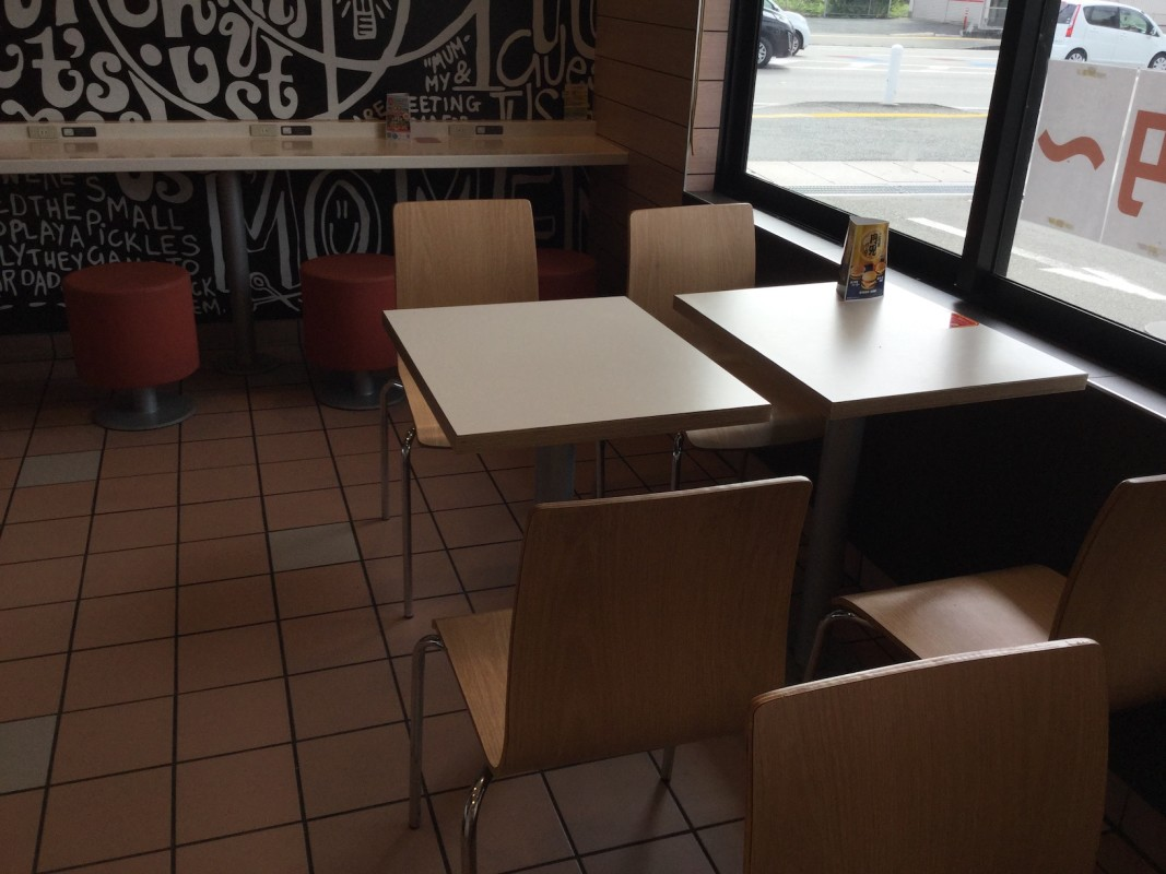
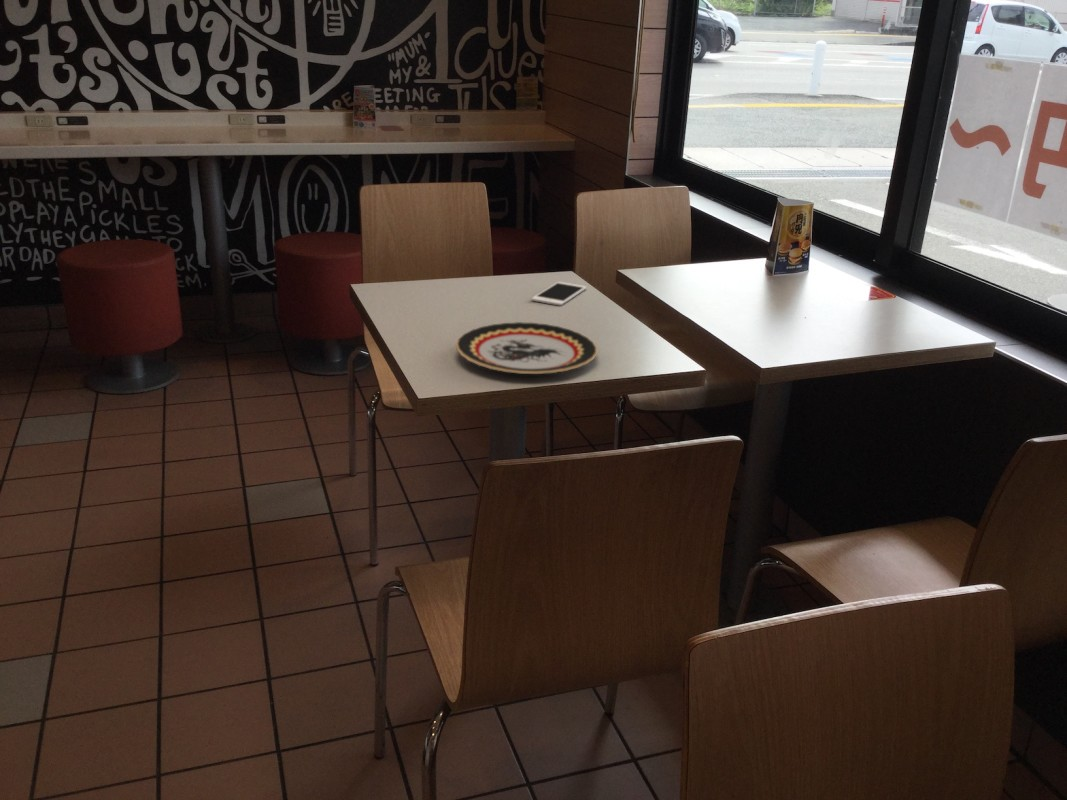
+ cell phone [530,281,588,307]
+ plate [455,321,598,375]
